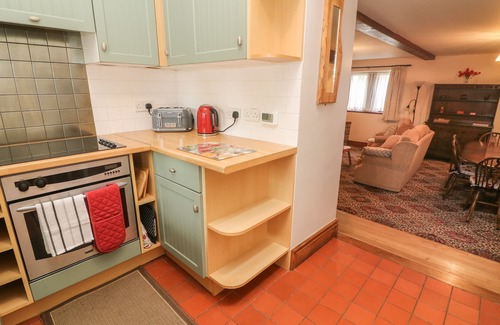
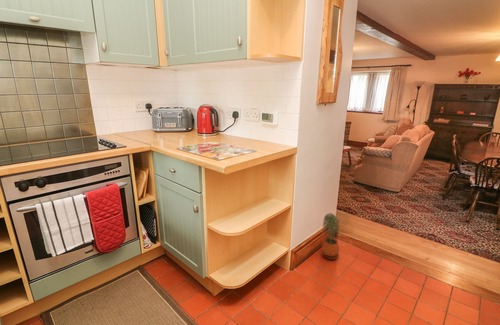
+ potted plant [320,212,340,260]
